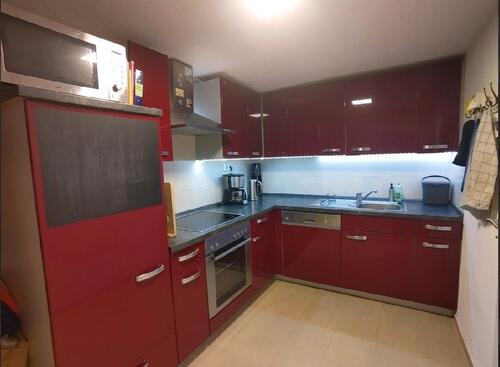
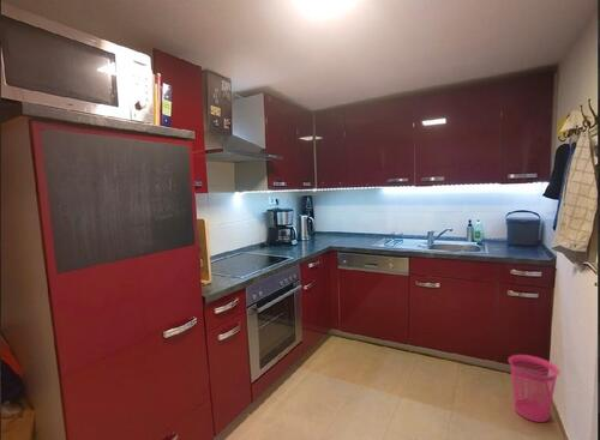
+ waste basket [508,354,560,423]
